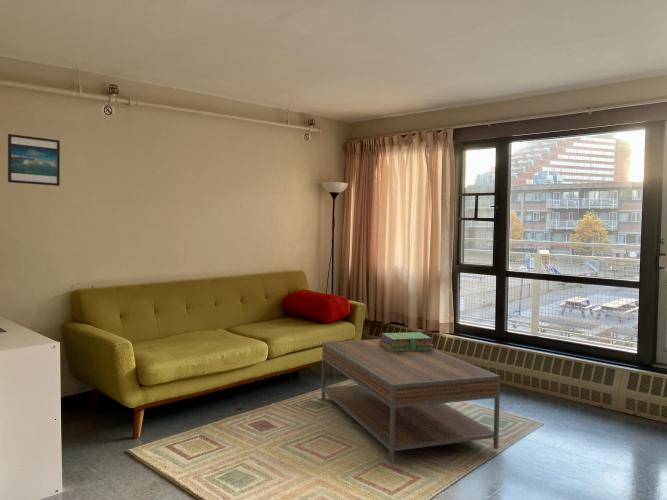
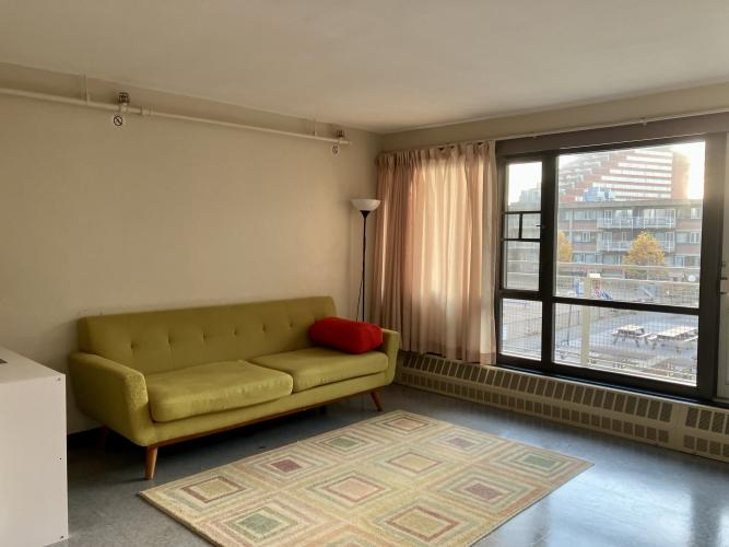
- stack of books [379,331,434,352]
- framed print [7,133,61,187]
- coffee table [321,338,501,465]
